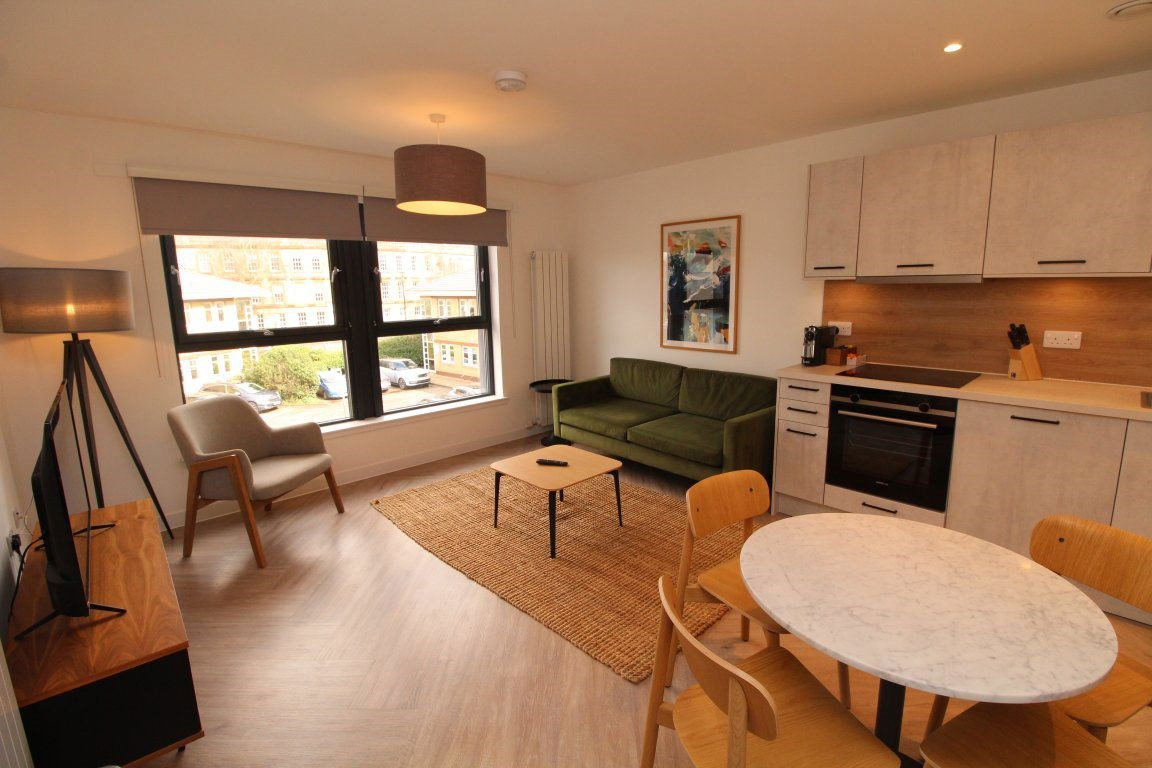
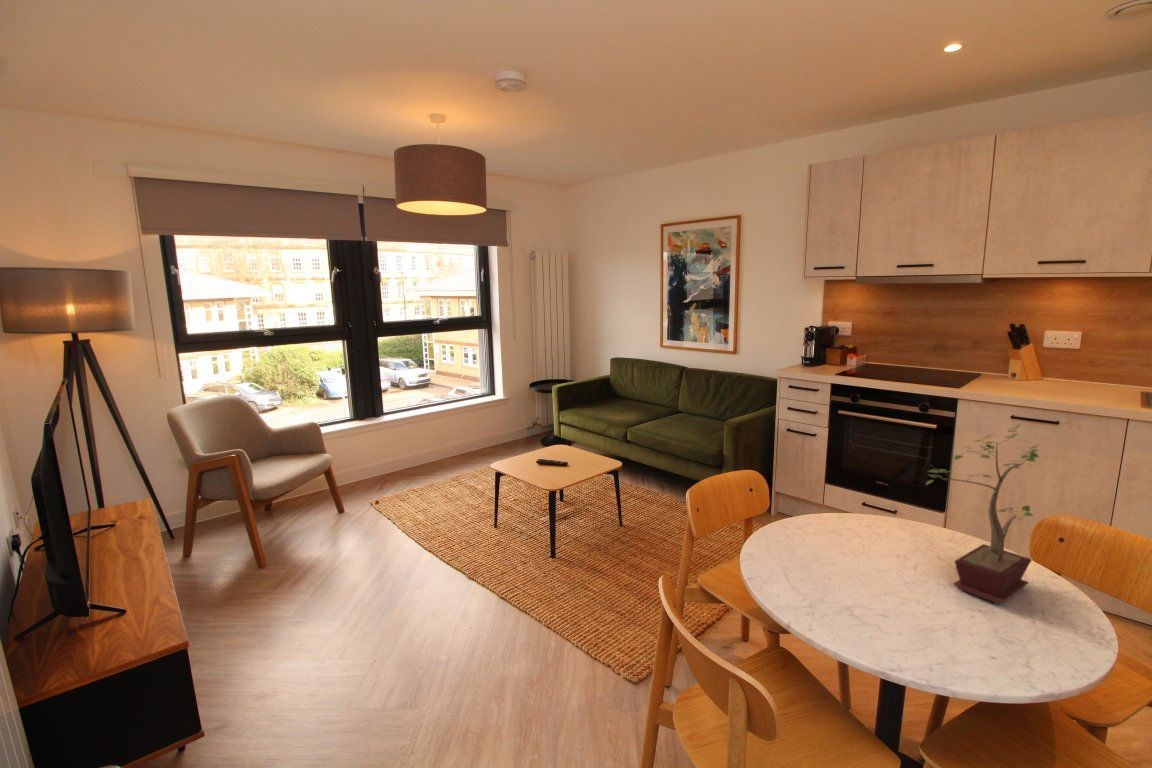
+ potted plant [925,421,1040,605]
